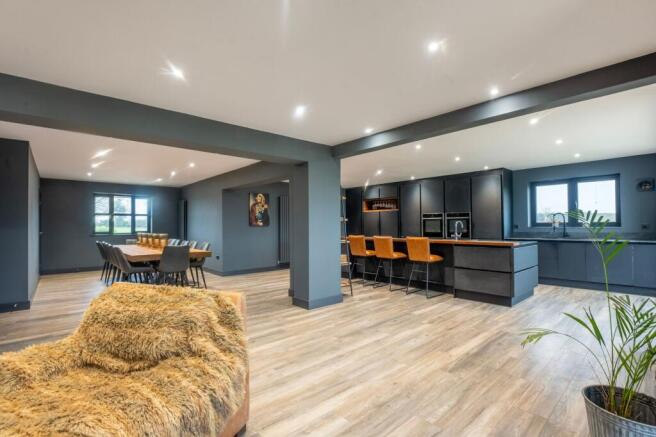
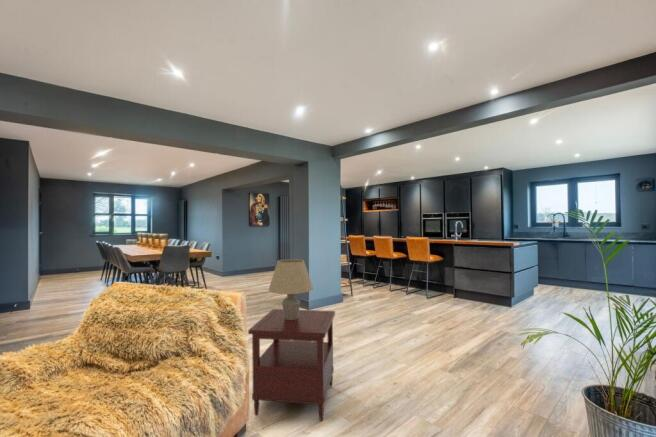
+ side table [247,308,336,422]
+ table lamp [268,258,314,319]
